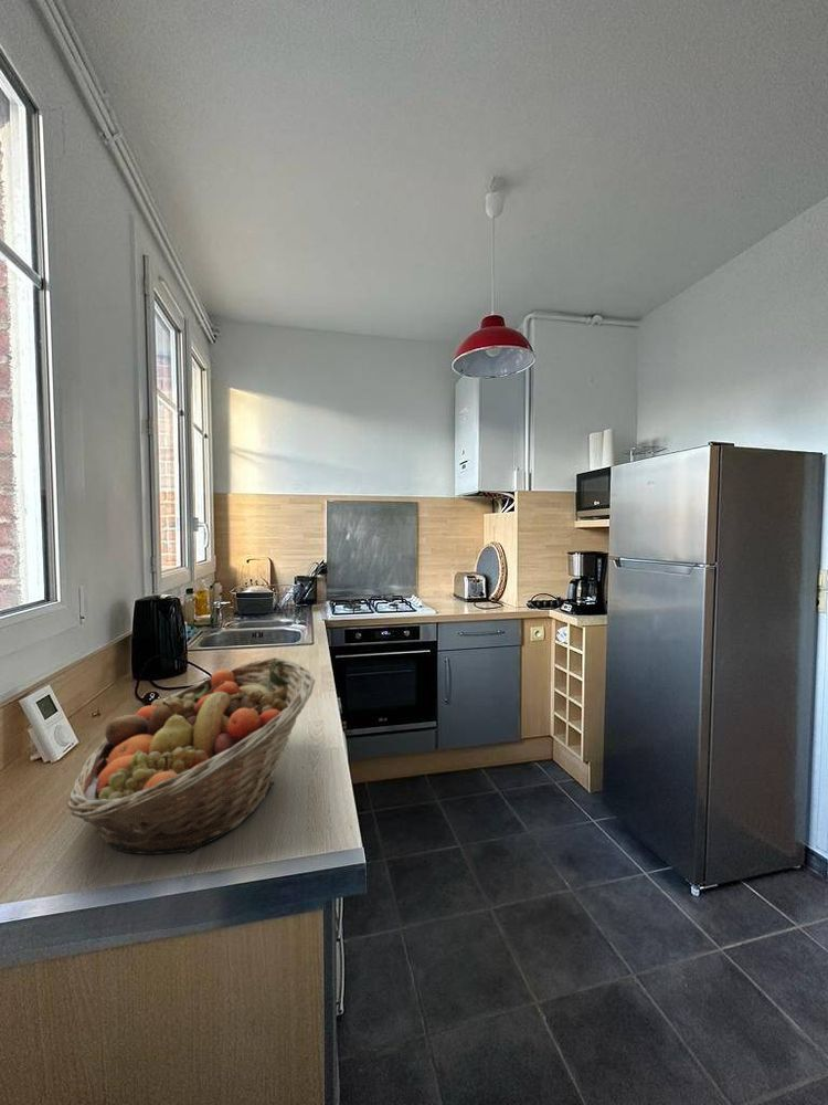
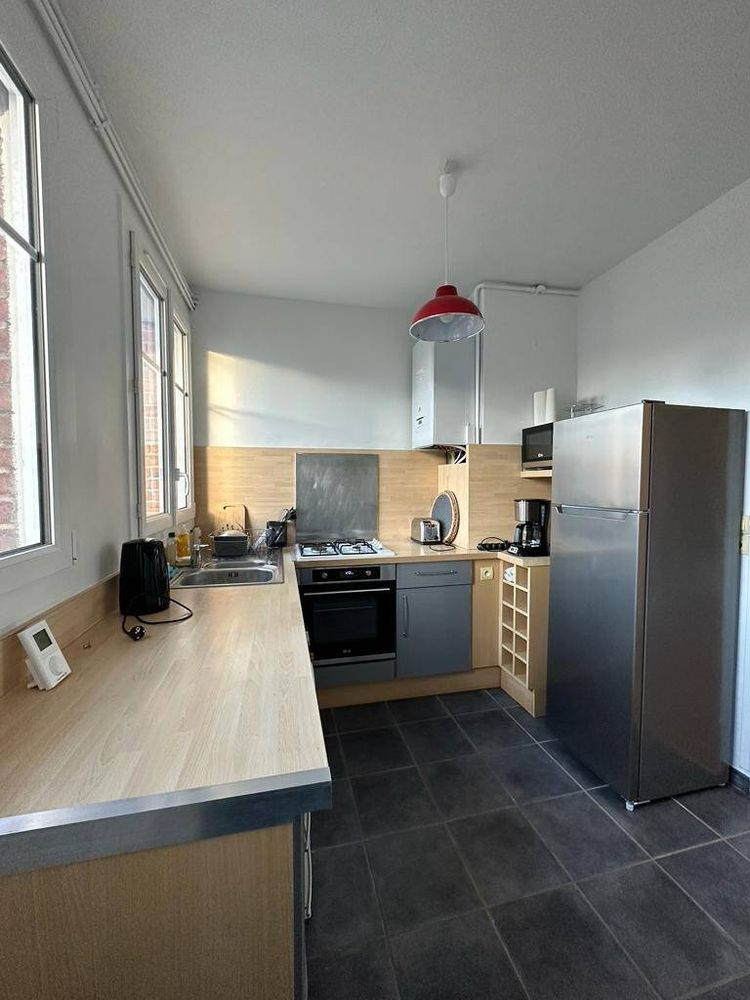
- fruit basket [66,656,316,855]
